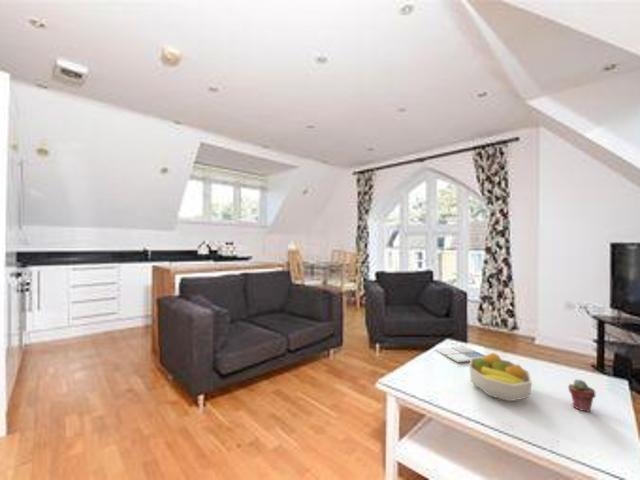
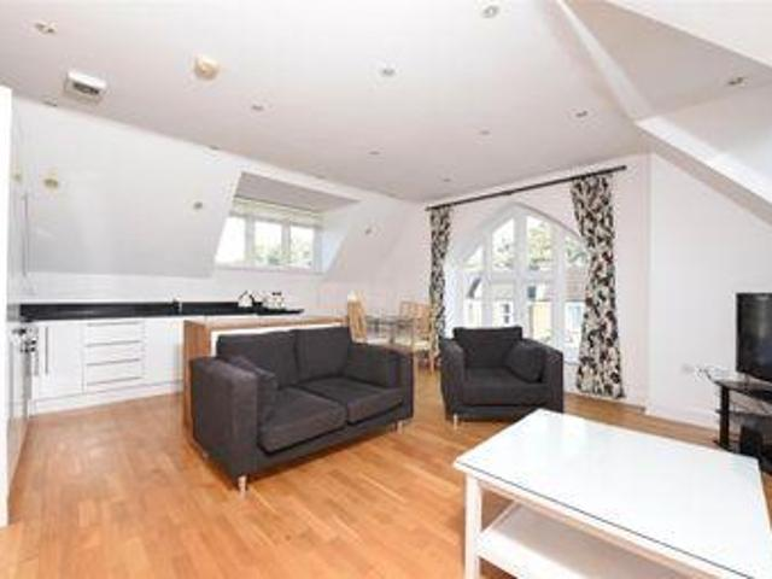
- drink coaster [434,345,486,364]
- fruit bowl [468,352,533,402]
- potted succulent [567,378,597,413]
